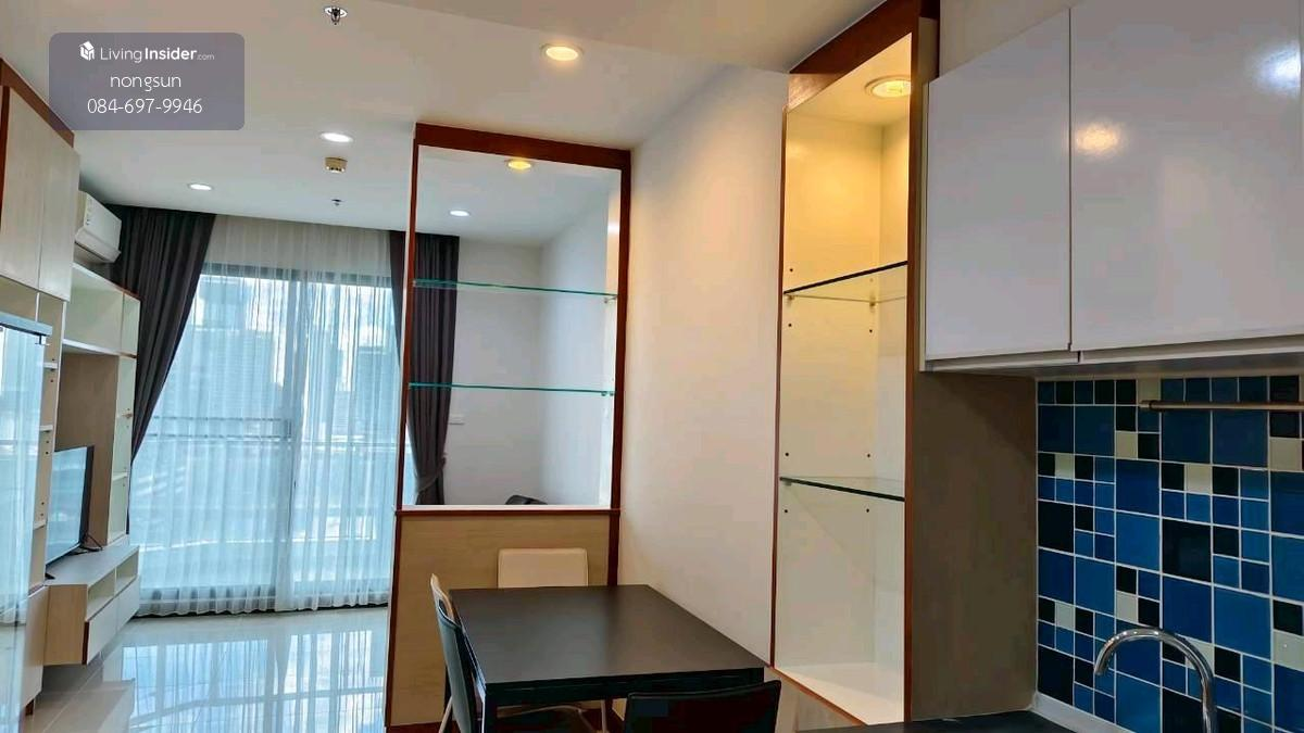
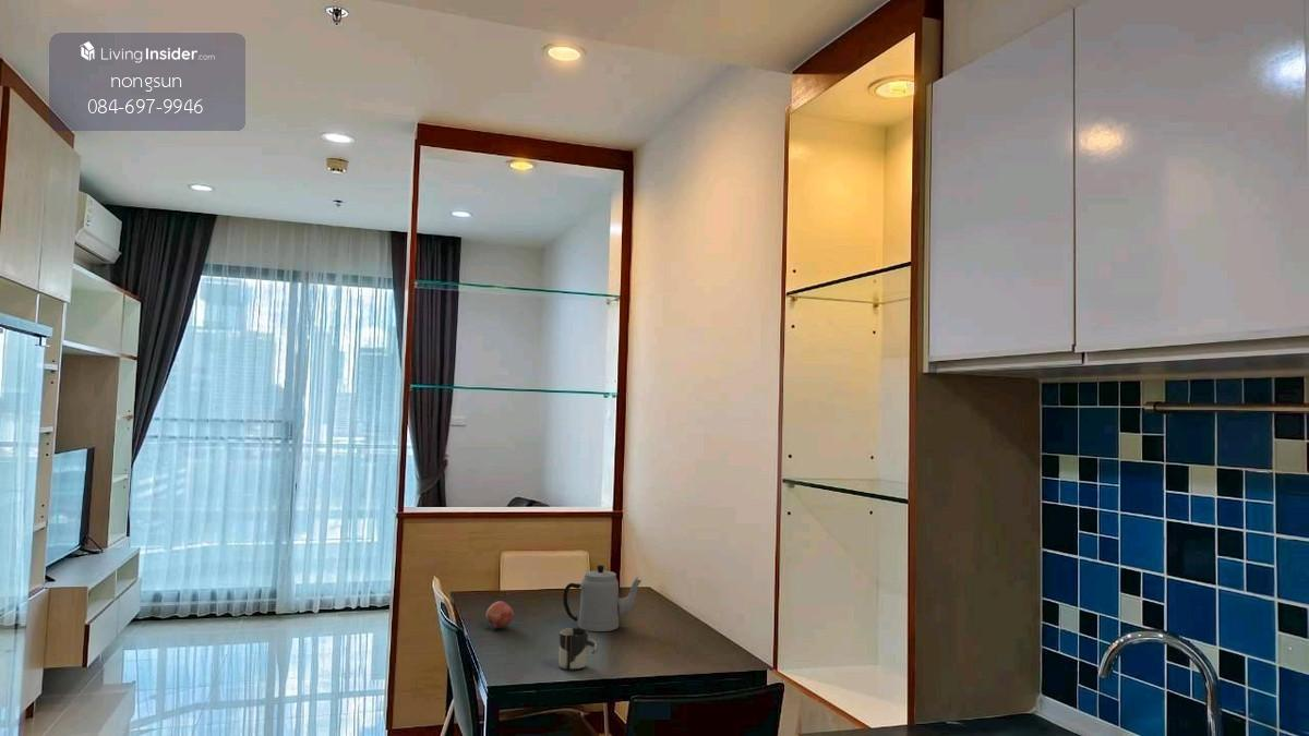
+ teapot [562,564,643,632]
+ fruit [485,600,515,629]
+ cup [557,627,598,672]
